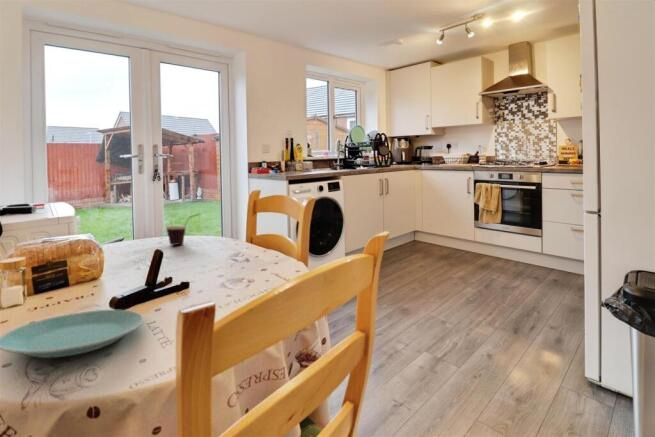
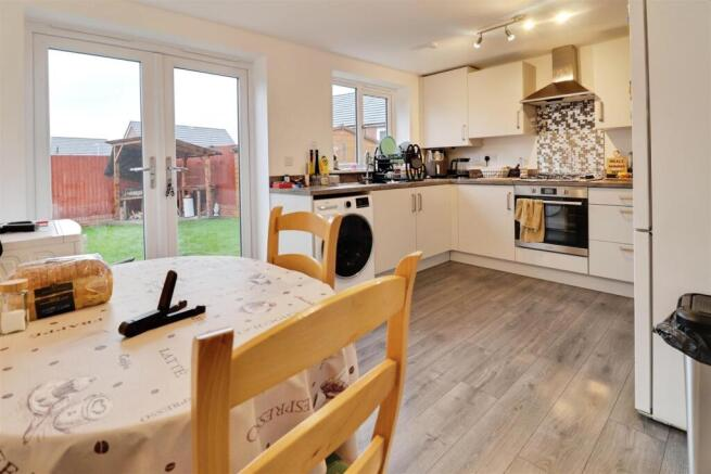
- plate [0,309,145,359]
- cup [165,212,201,246]
